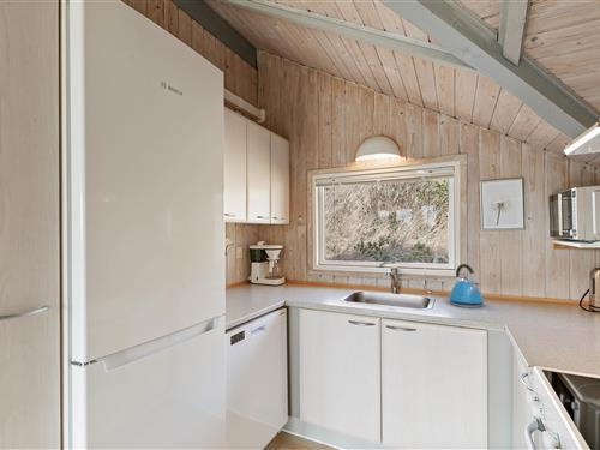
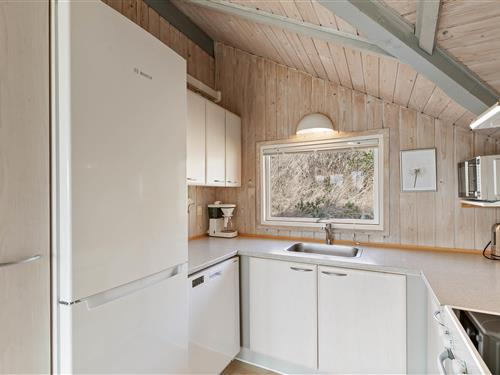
- kettle [448,263,485,308]
